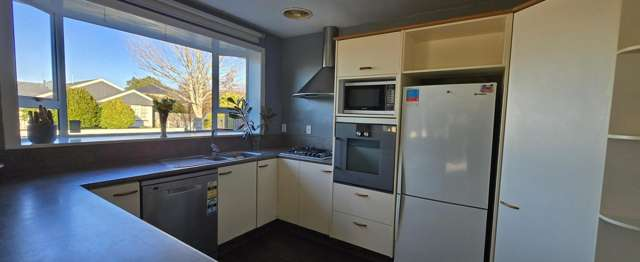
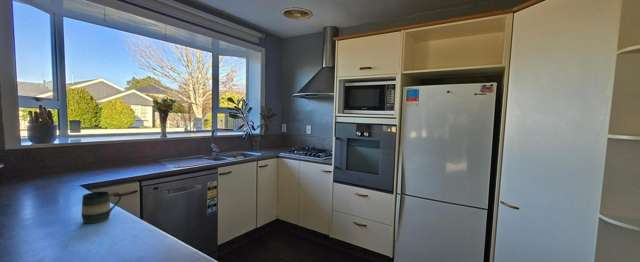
+ mug [80,191,122,224]
